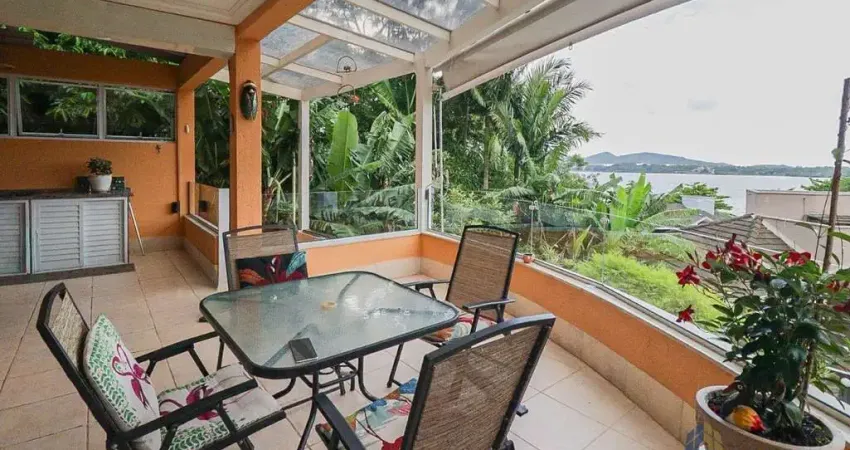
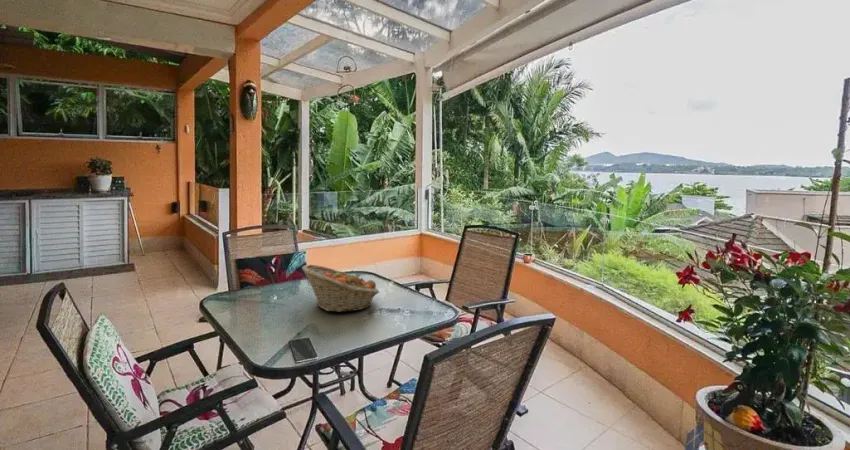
+ fruit basket [301,264,380,313]
